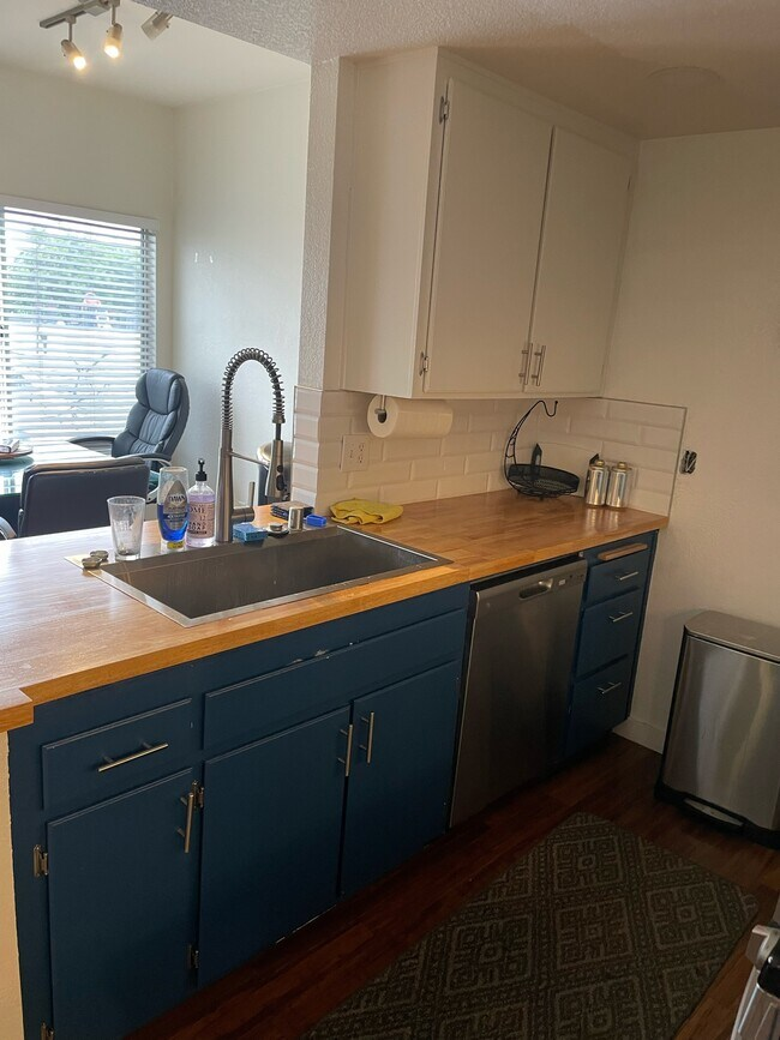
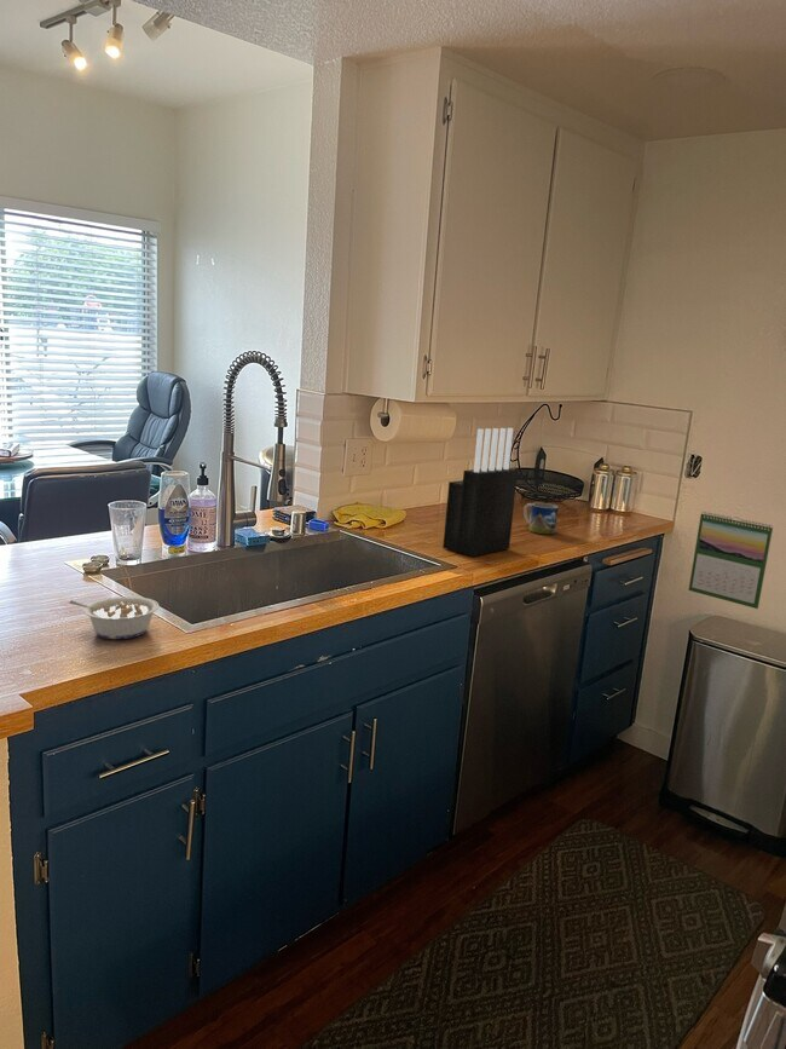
+ legume [68,595,161,640]
+ knife block [443,427,519,558]
+ calendar [688,511,774,610]
+ mug [522,502,560,535]
